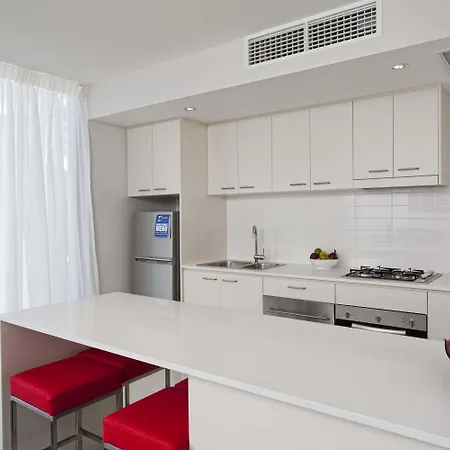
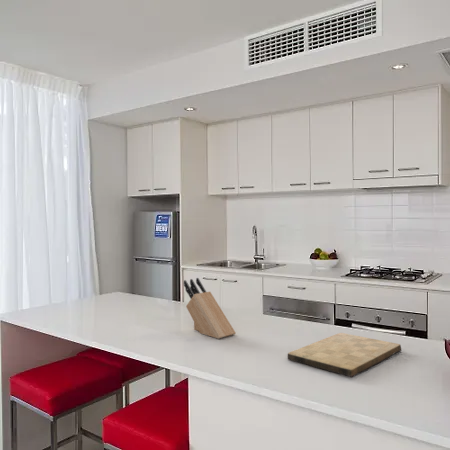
+ cutting board [287,332,402,378]
+ knife block [183,277,237,340]
